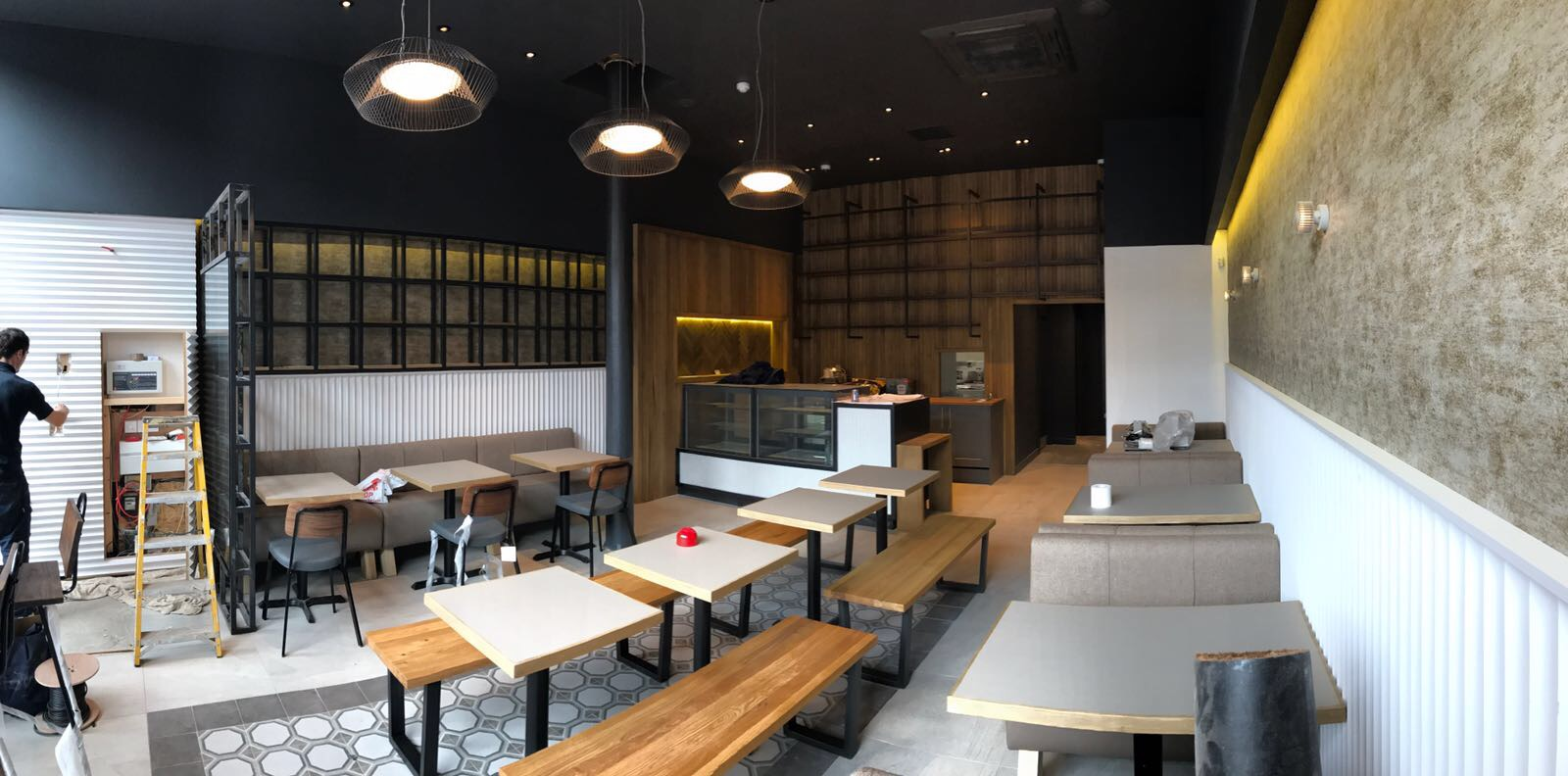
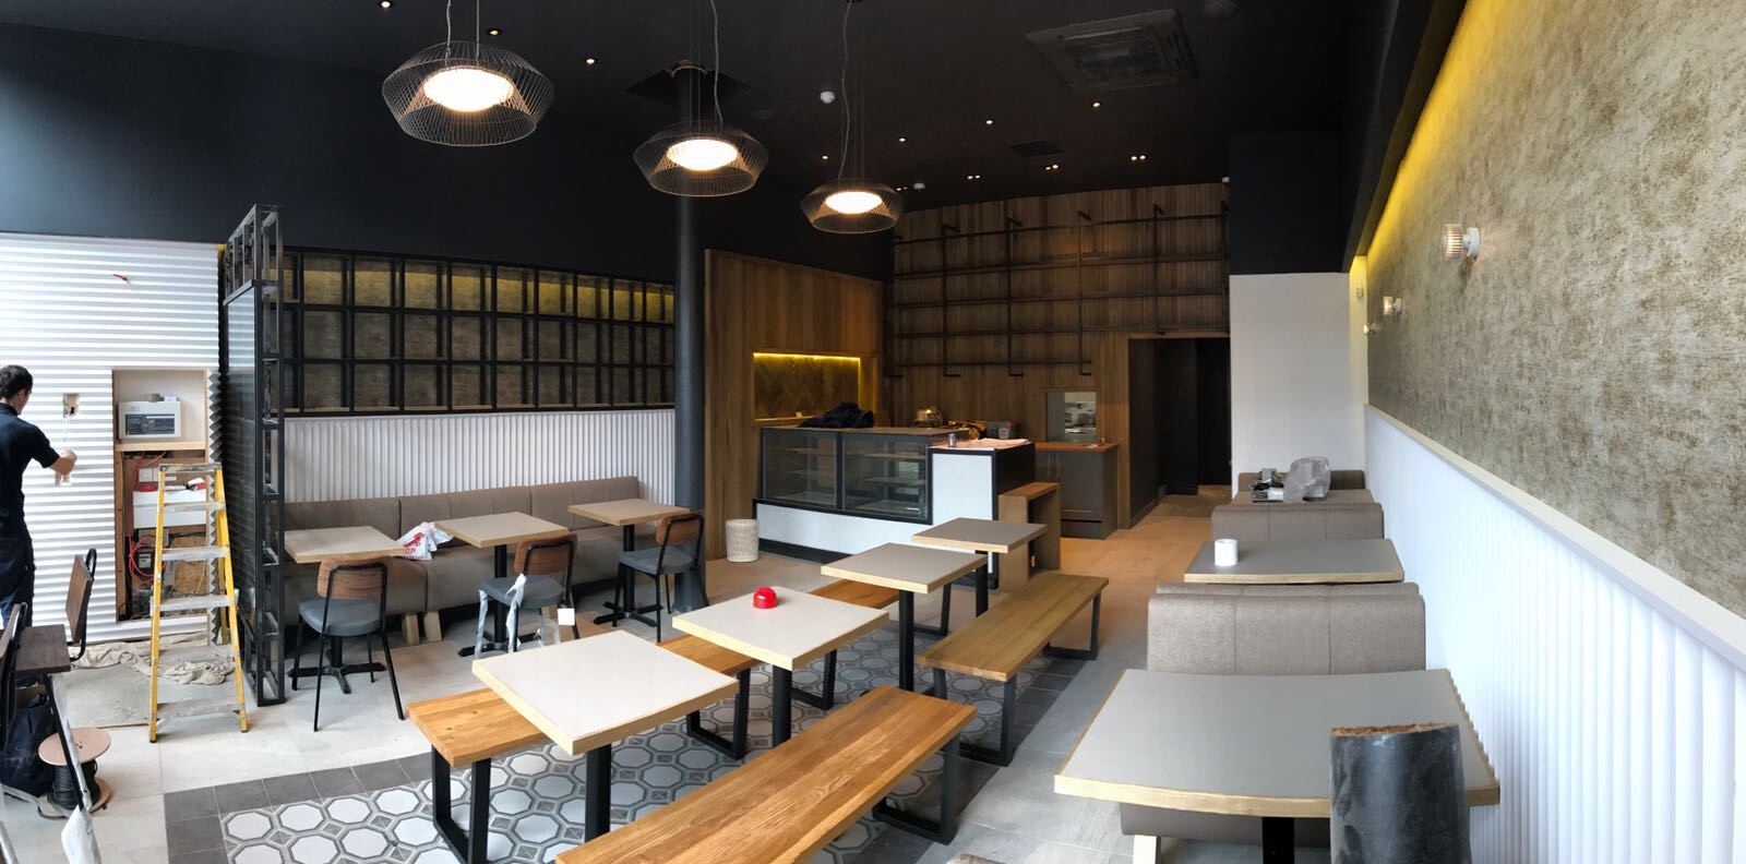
+ waste bin [725,518,761,563]
